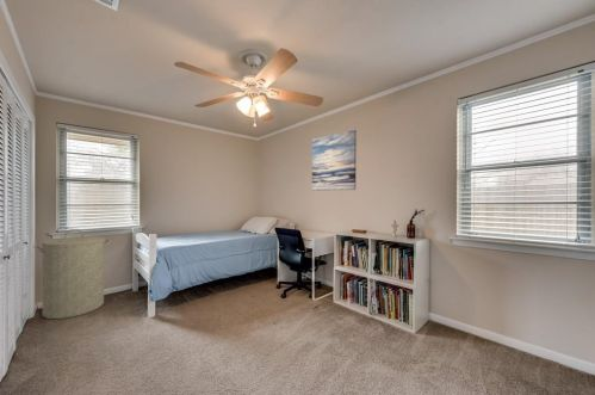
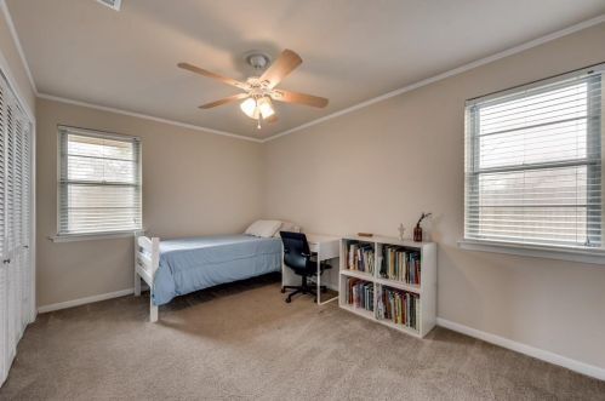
- wall art [311,129,358,192]
- laundry hamper [32,228,112,320]
